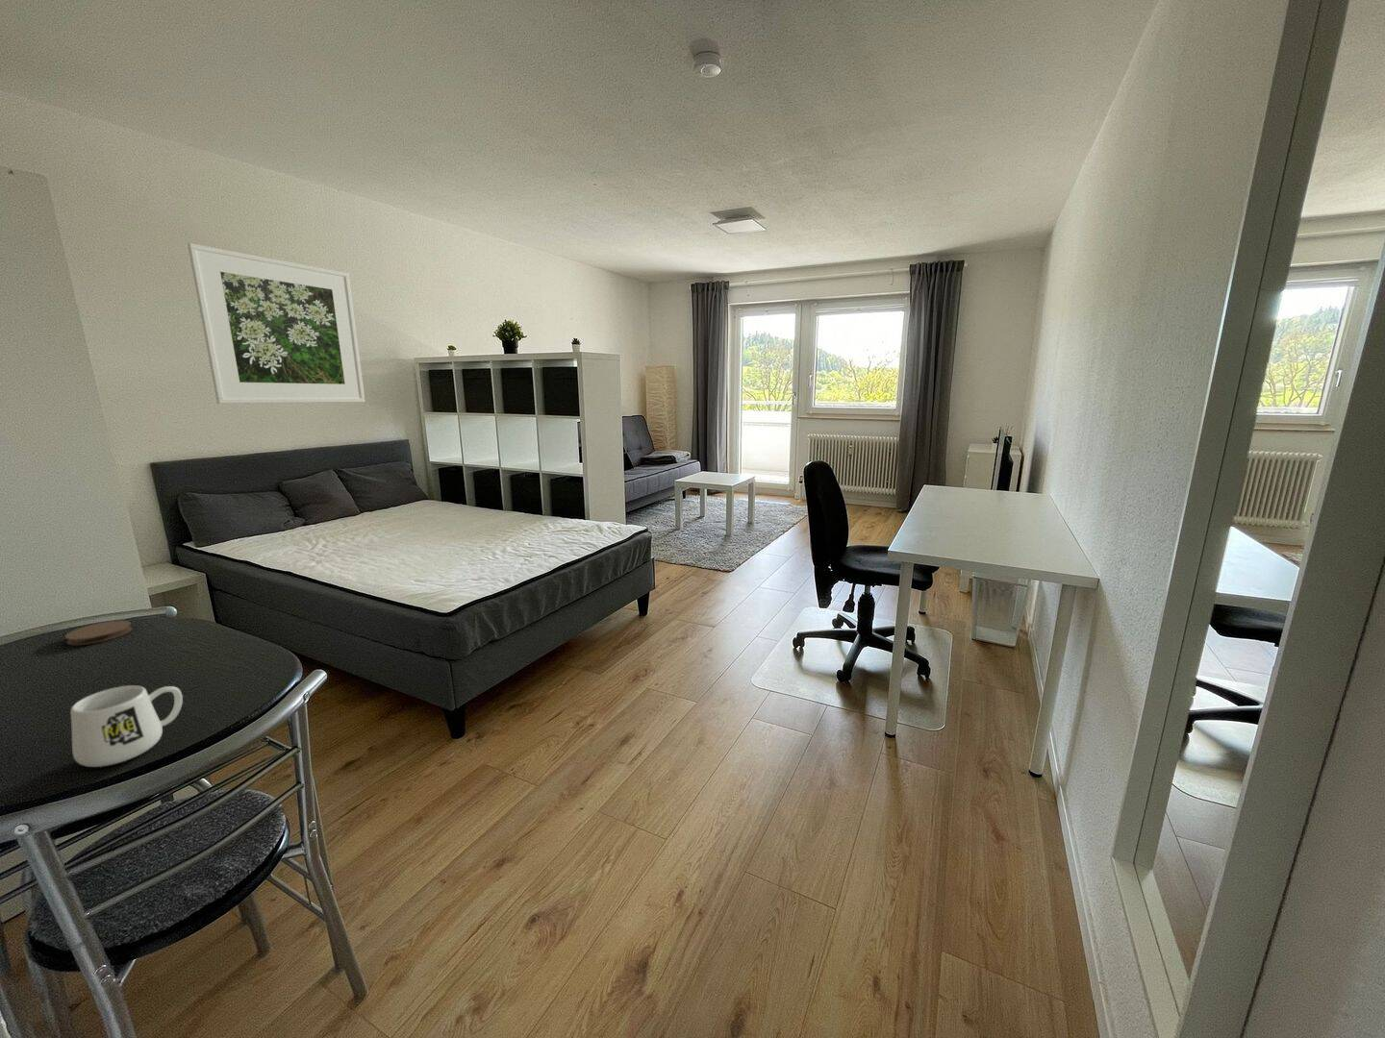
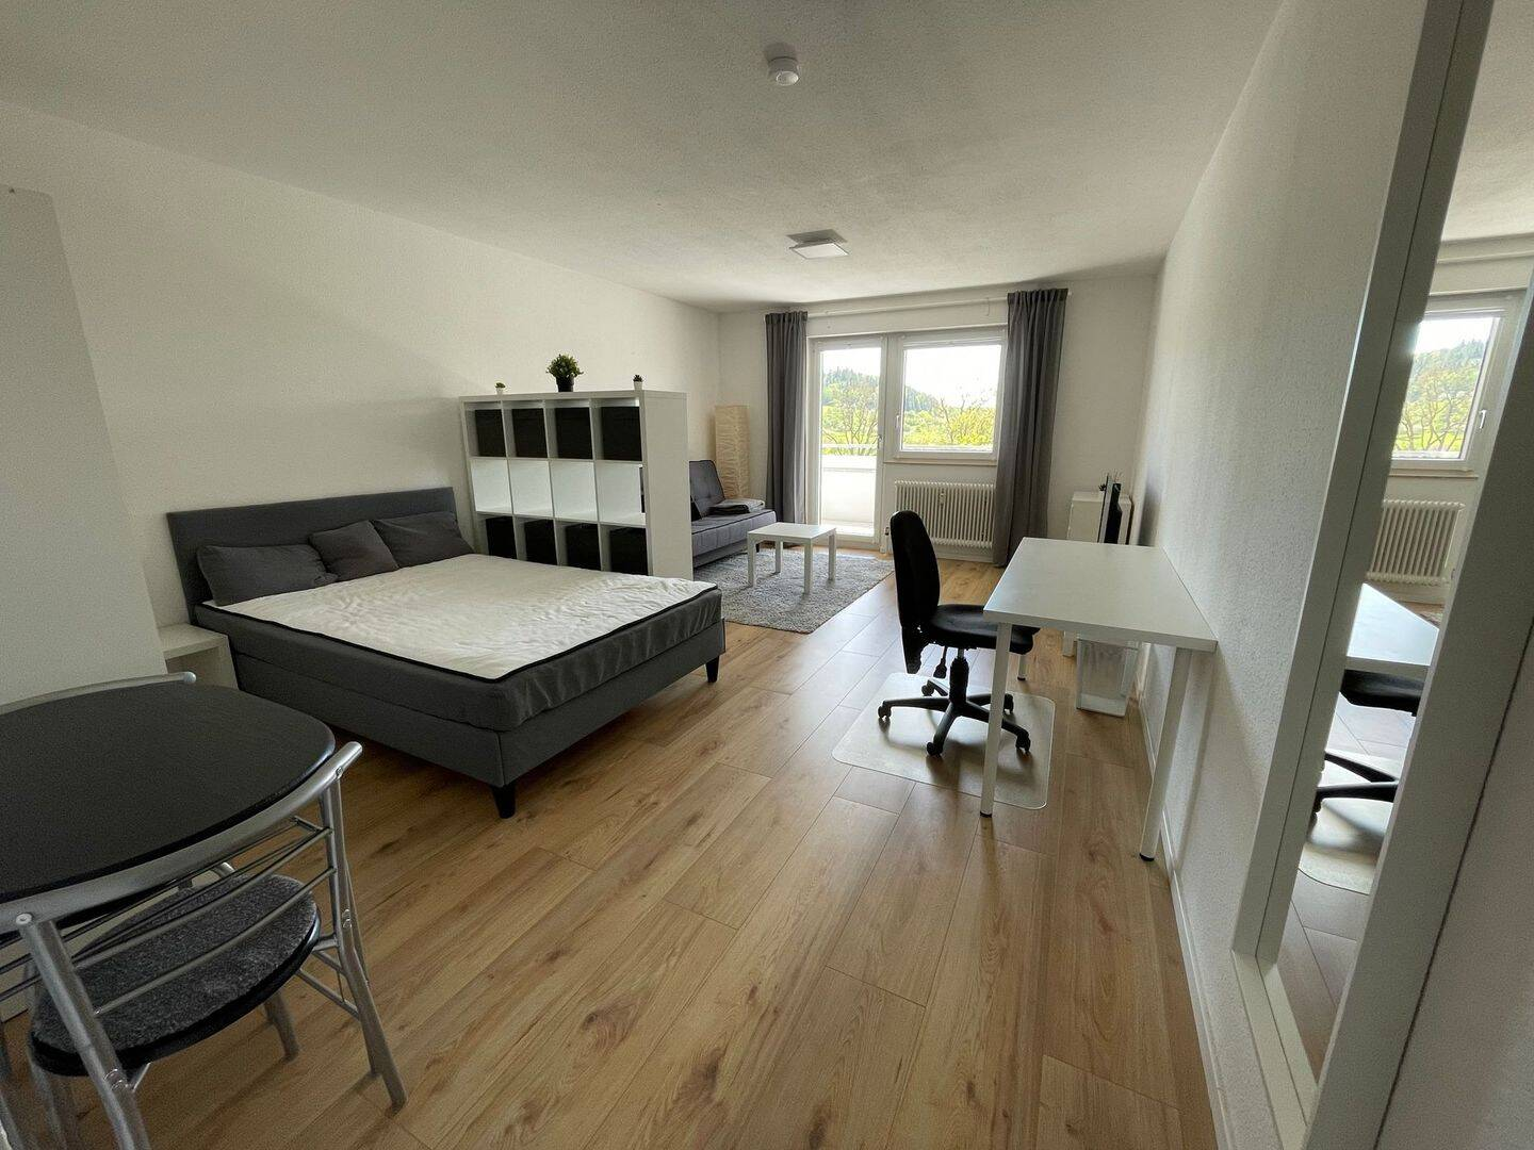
- mug [70,685,183,768]
- coaster [64,620,133,645]
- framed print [186,242,365,405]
